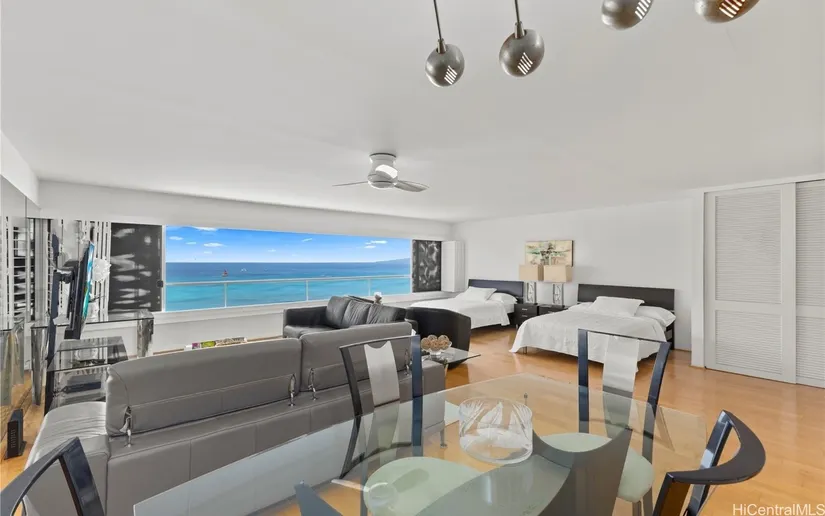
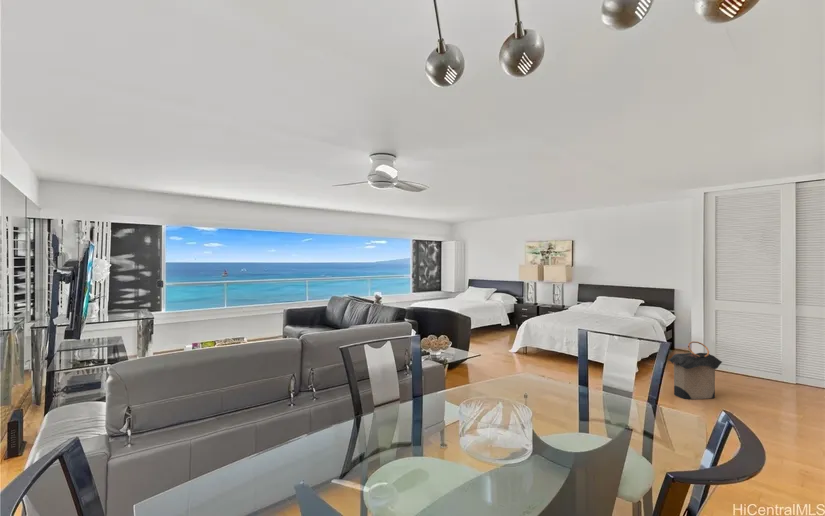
+ laundry hamper [668,340,723,400]
